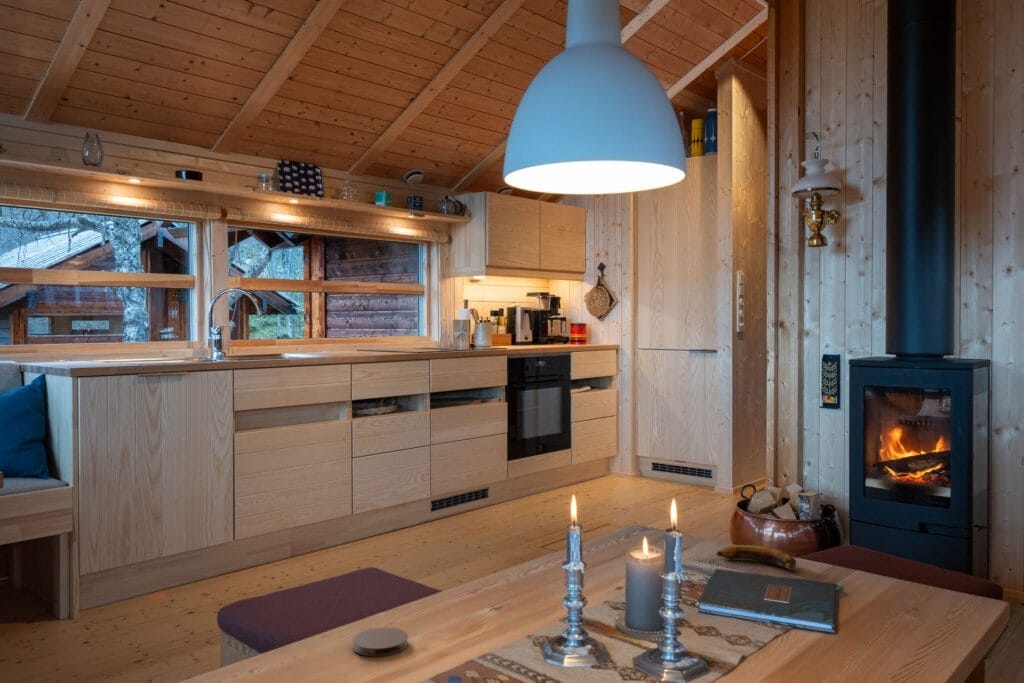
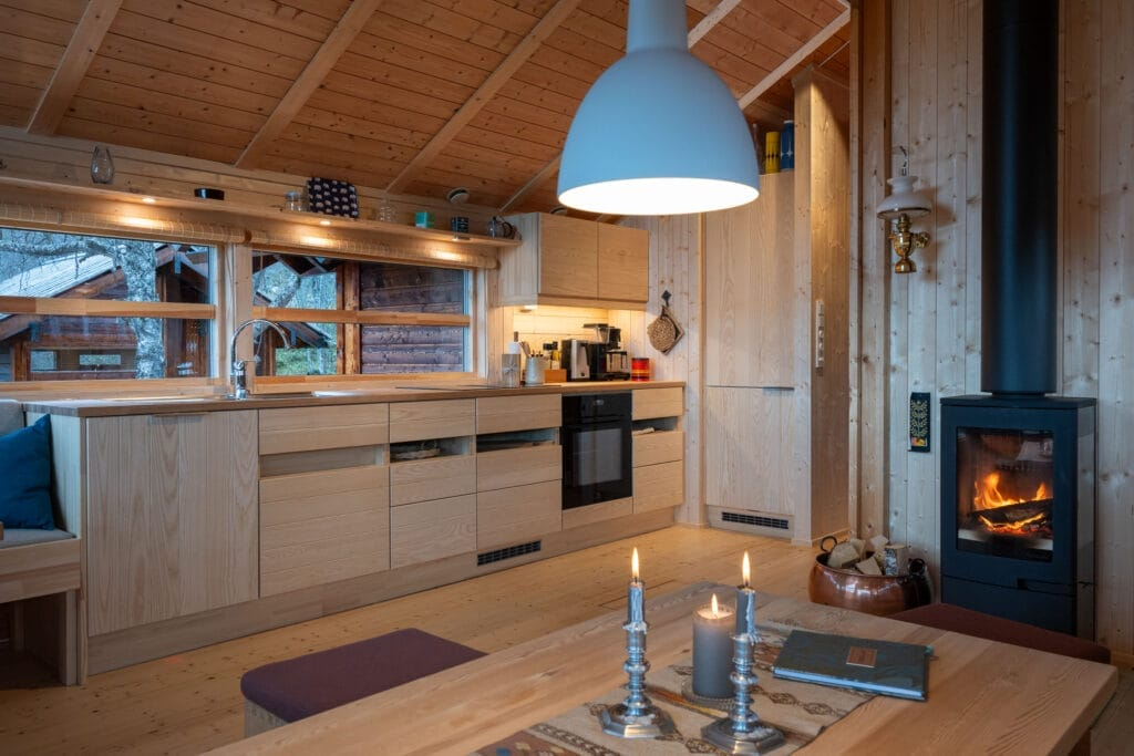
- coaster [352,626,409,657]
- banana [716,544,797,572]
